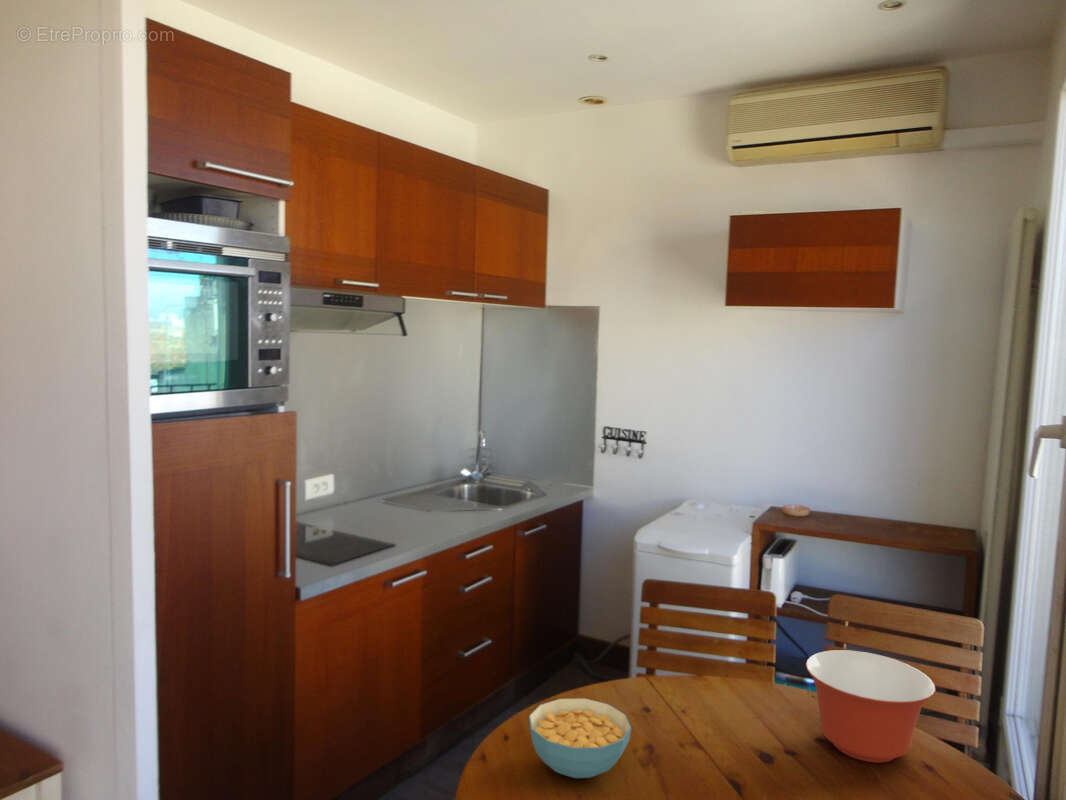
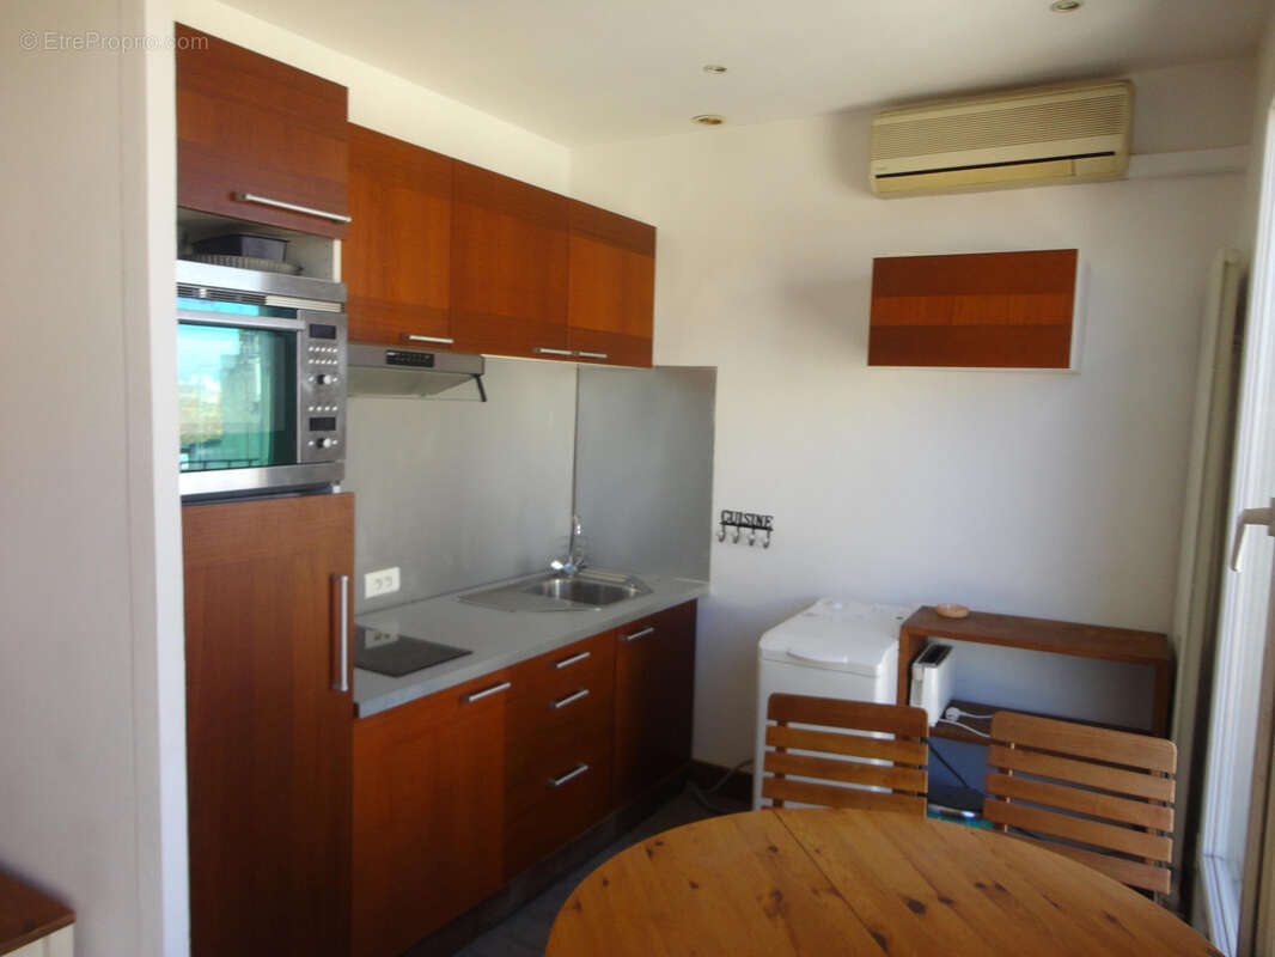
- mixing bowl [805,649,937,764]
- cereal bowl [528,697,632,779]
